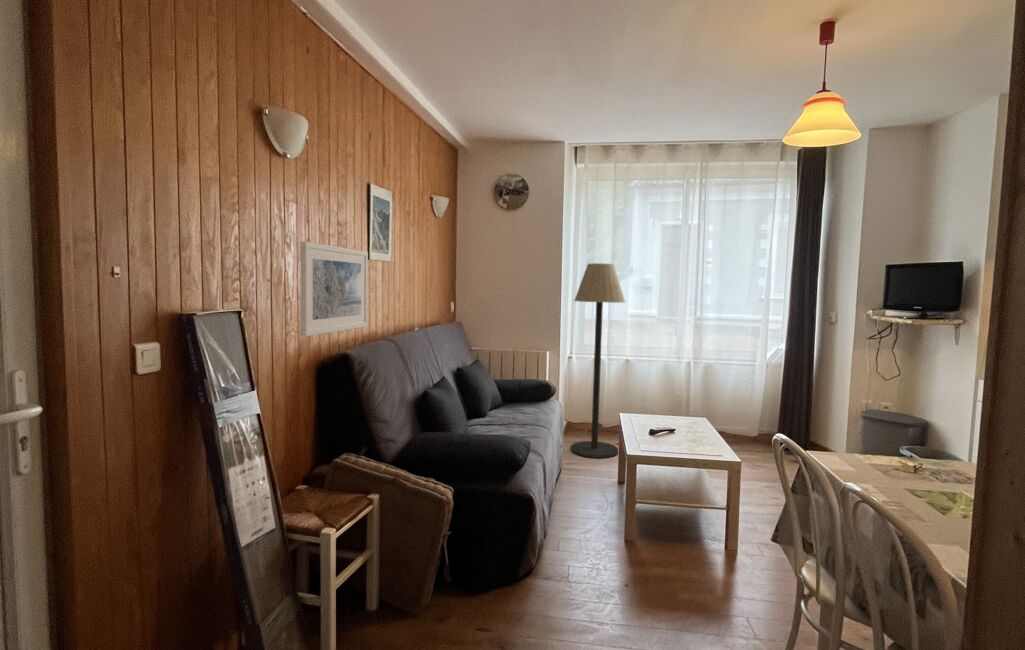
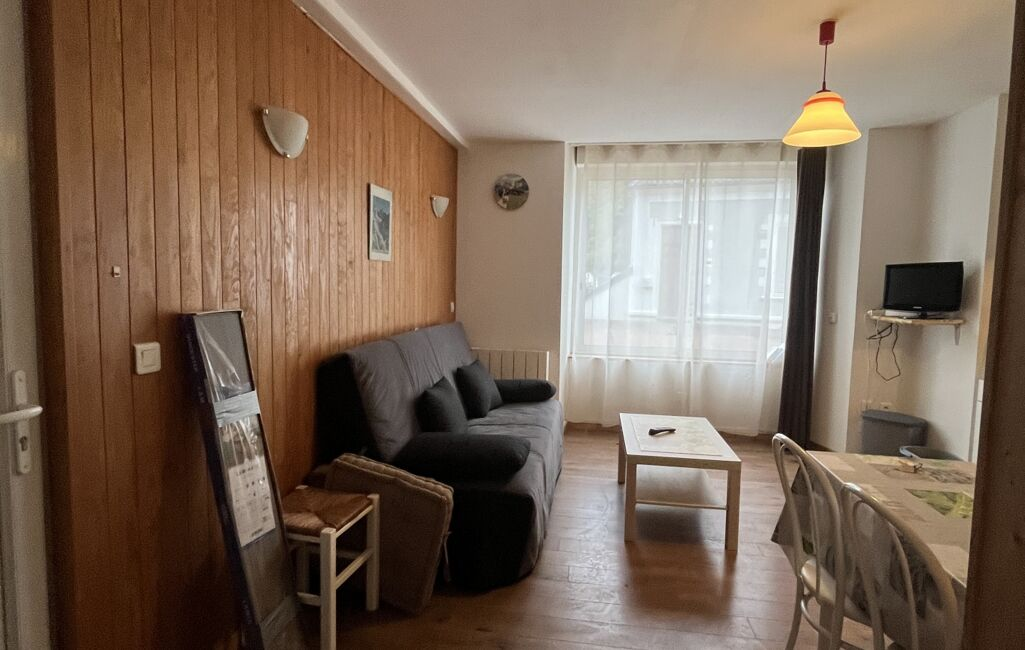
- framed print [300,241,369,337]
- floor lamp [569,262,626,459]
